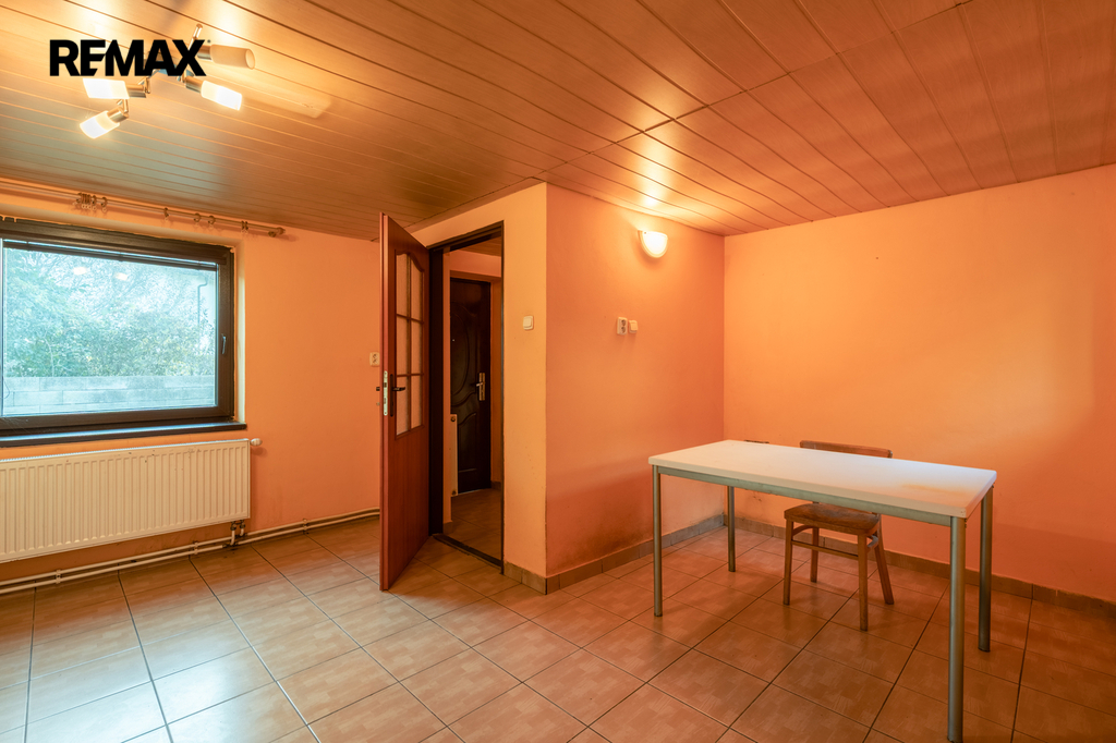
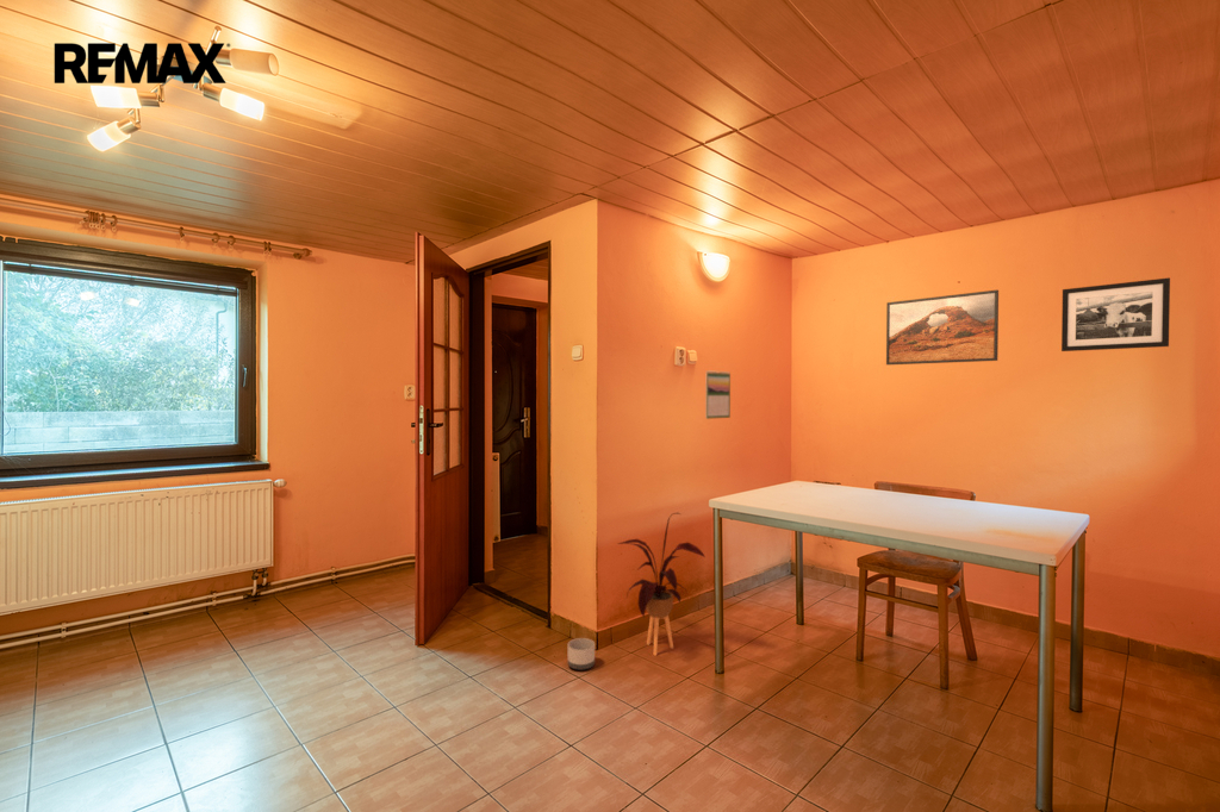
+ house plant [616,512,707,657]
+ planter [567,637,596,672]
+ picture frame [1060,276,1171,352]
+ calendar [704,369,732,420]
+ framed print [885,289,1000,366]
